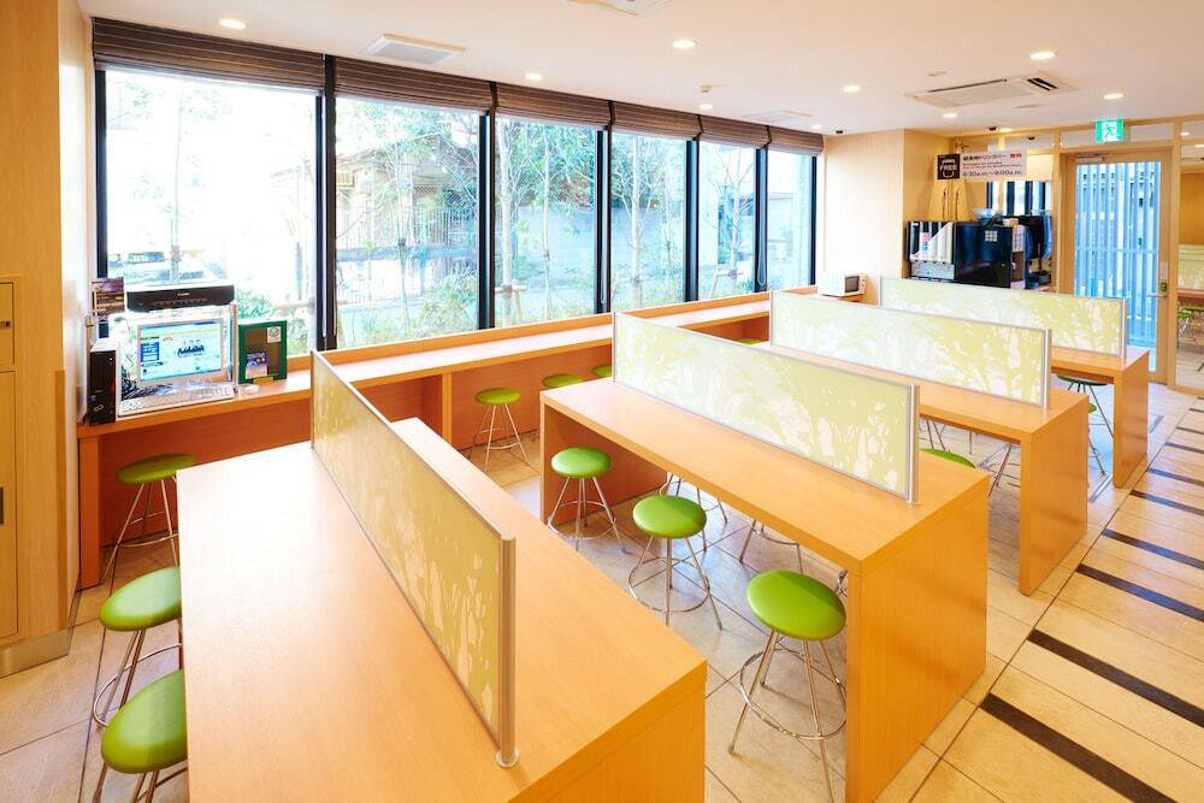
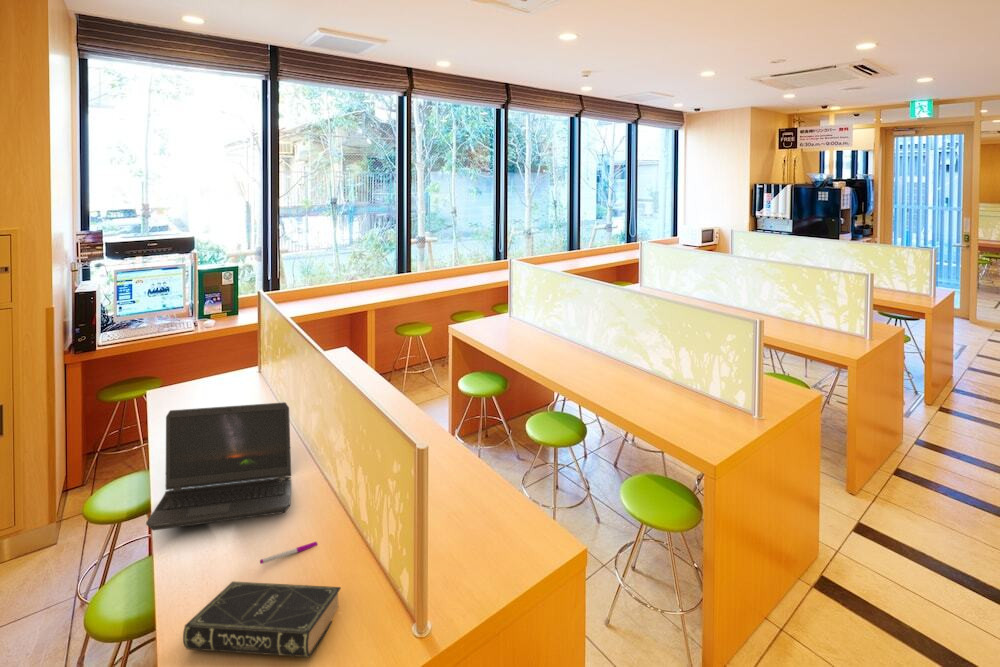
+ pen [259,541,318,565]
+ laptop computer [145,401,292,532]
+ book [182,581,342,658]
